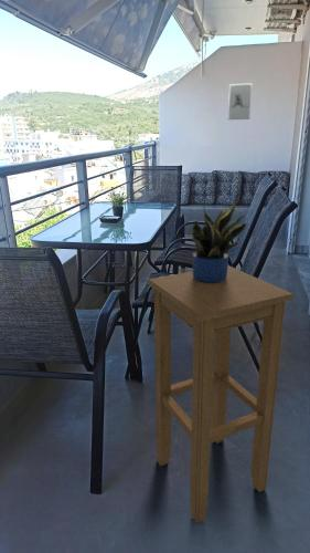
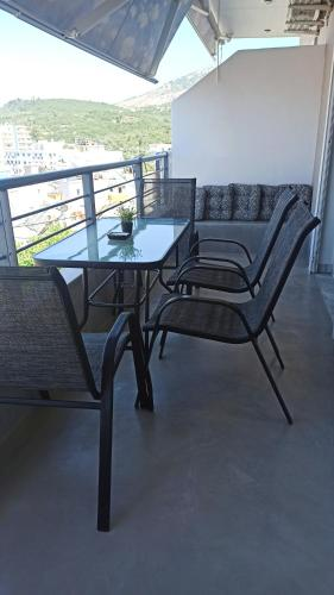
- stool [147,264,295,524]
- potted plant [190,188,247,283]
- wall sculpture [227,82,253,121]
